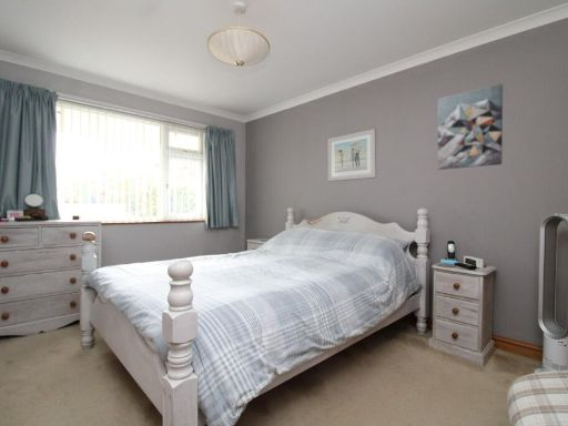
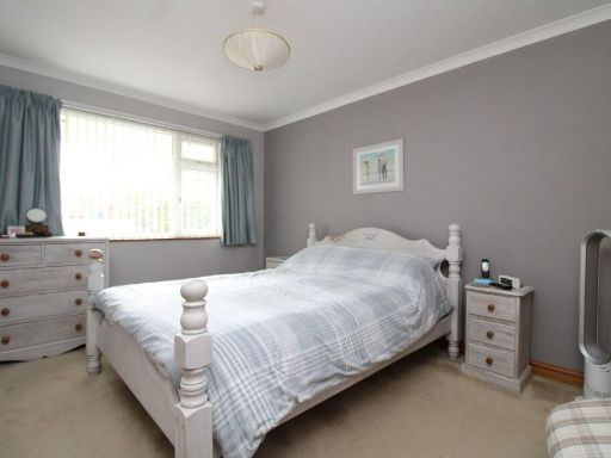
- wall art [437,83,504,171]
